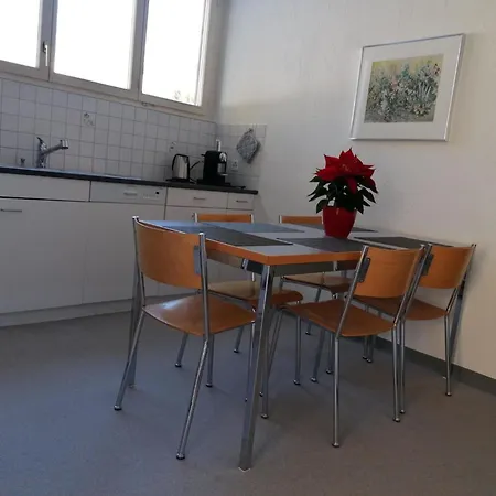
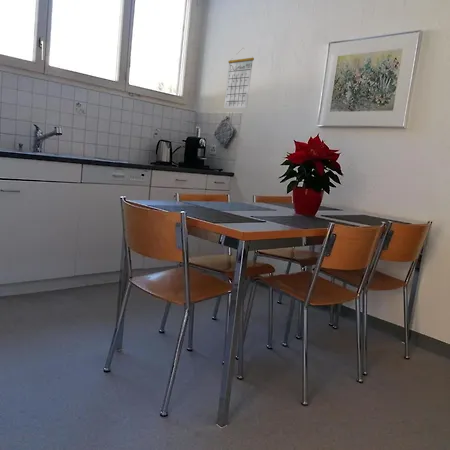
+ calendar [223,47,255,109]
